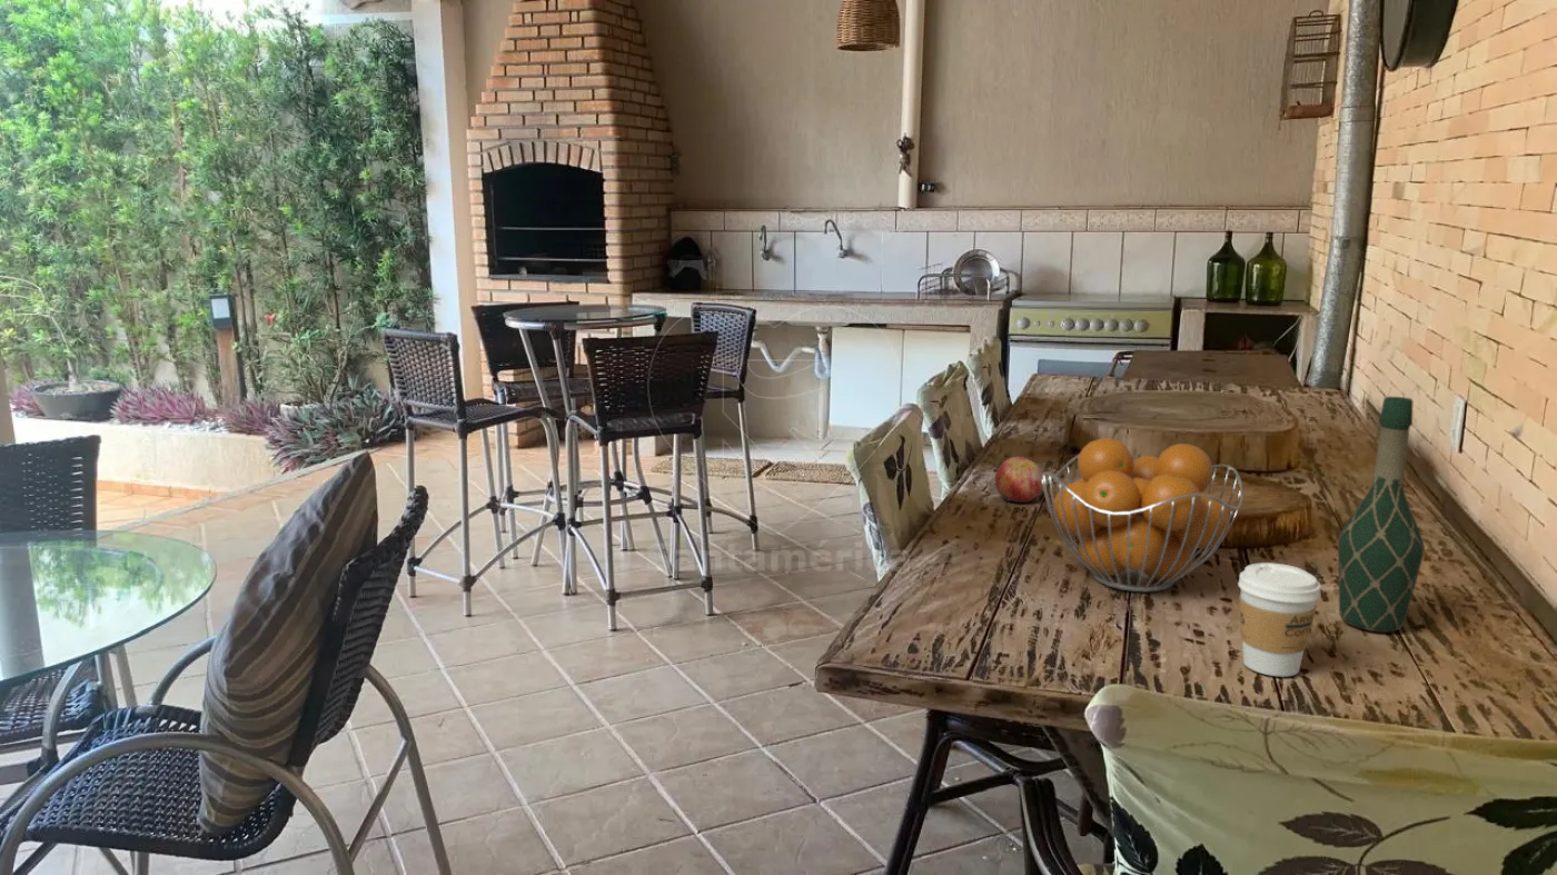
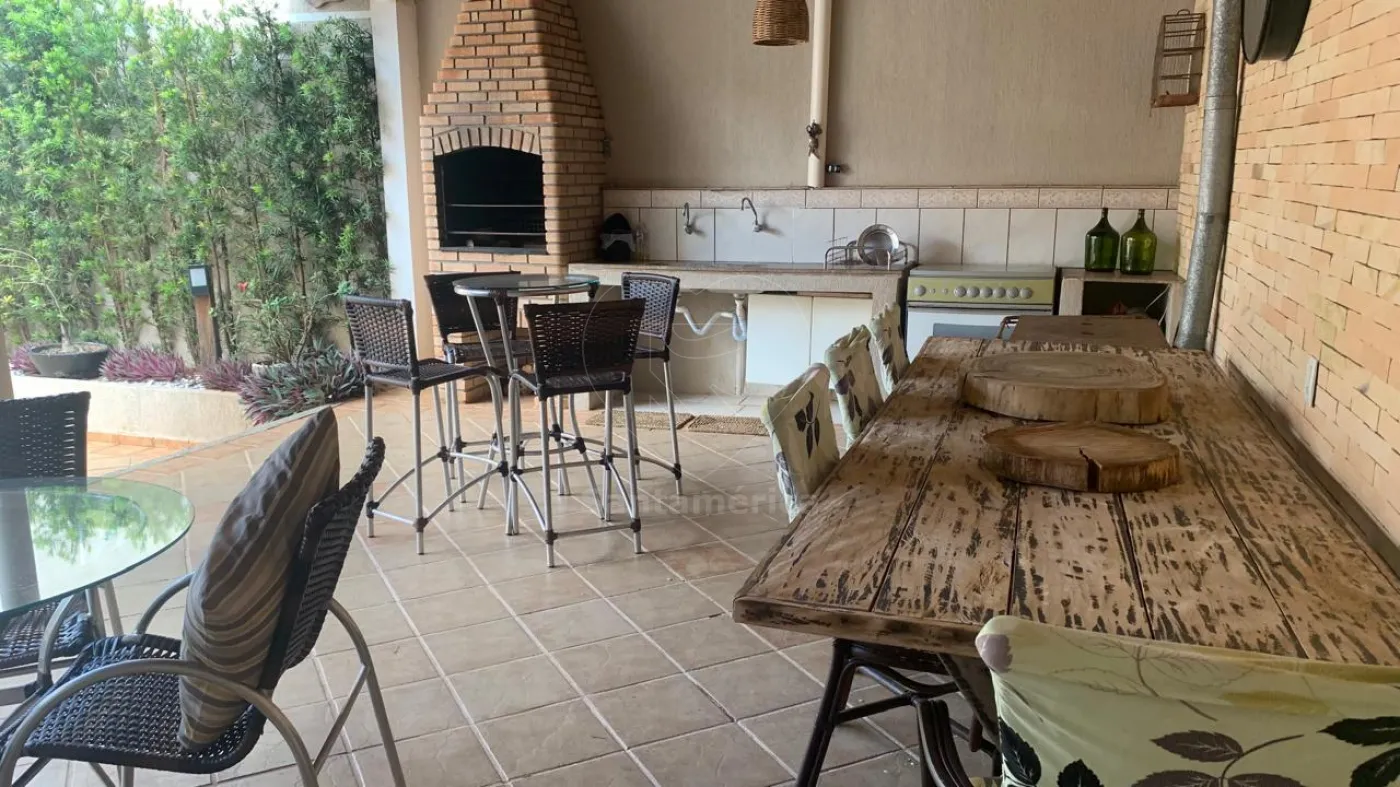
- apple [994,456,1043,504]
- coffee cup [1237,561,1322,678]
- fruit basket [1042,437,1244,593]
- wine bottle [1337,396,1426,633]
